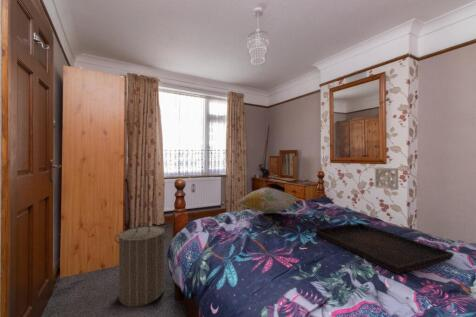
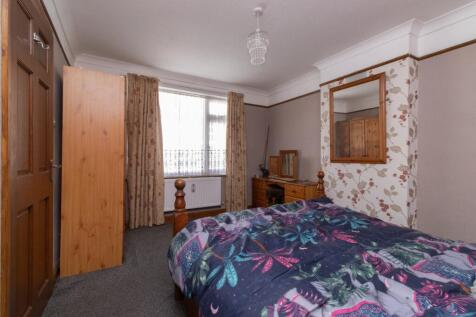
- laundry hamper [113,222,170,308]
- decorative pillow [235,187,299,215]
- wall ornament [374,166,399,191]
- serving tray [314,222,455,275]
